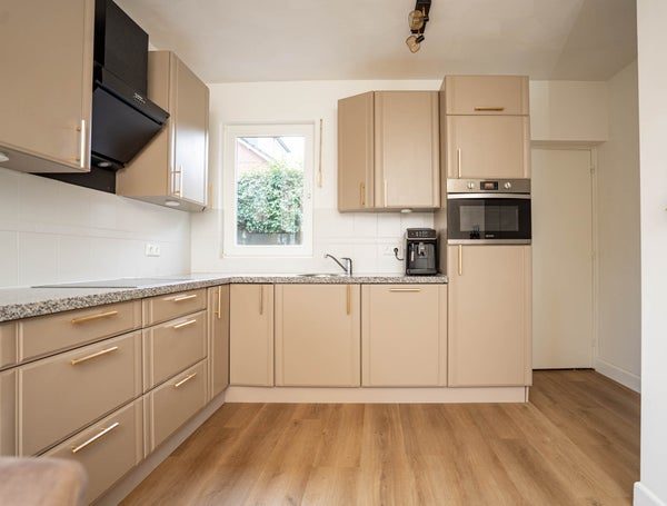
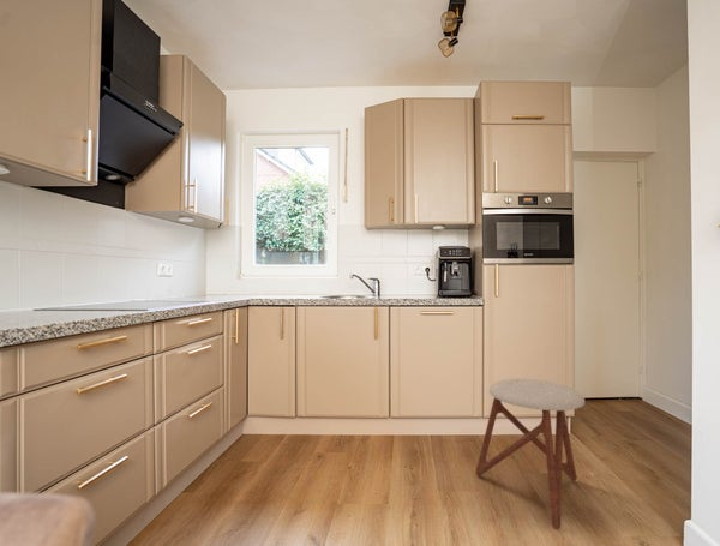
+ stool [474,378,586,530]
